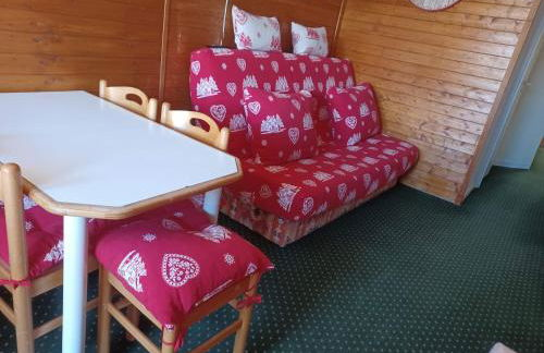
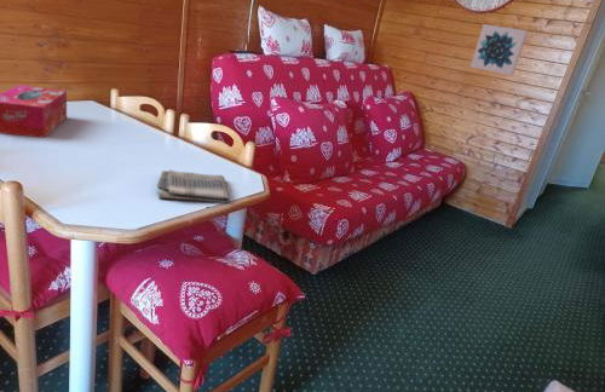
+ tissue box [0,83,68,139]
+ wall art [469,23,529,76]
+ dish towel [156,168,231,204]
